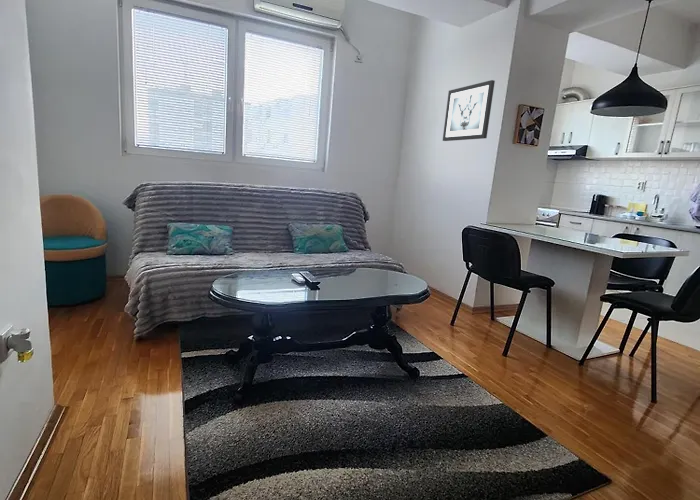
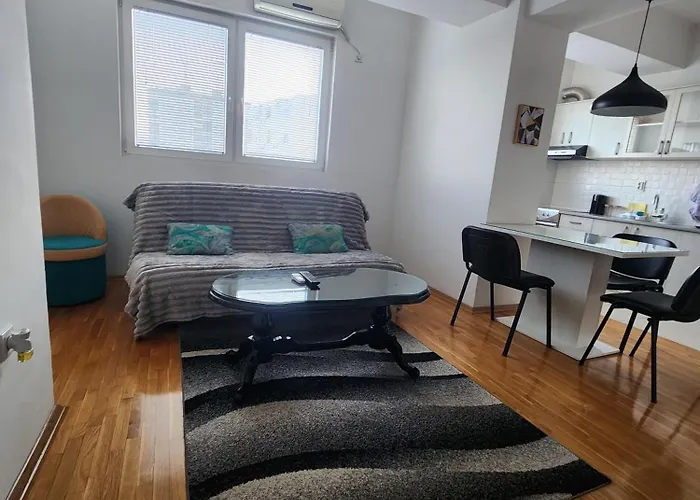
- wall art [442,79,496,142]
